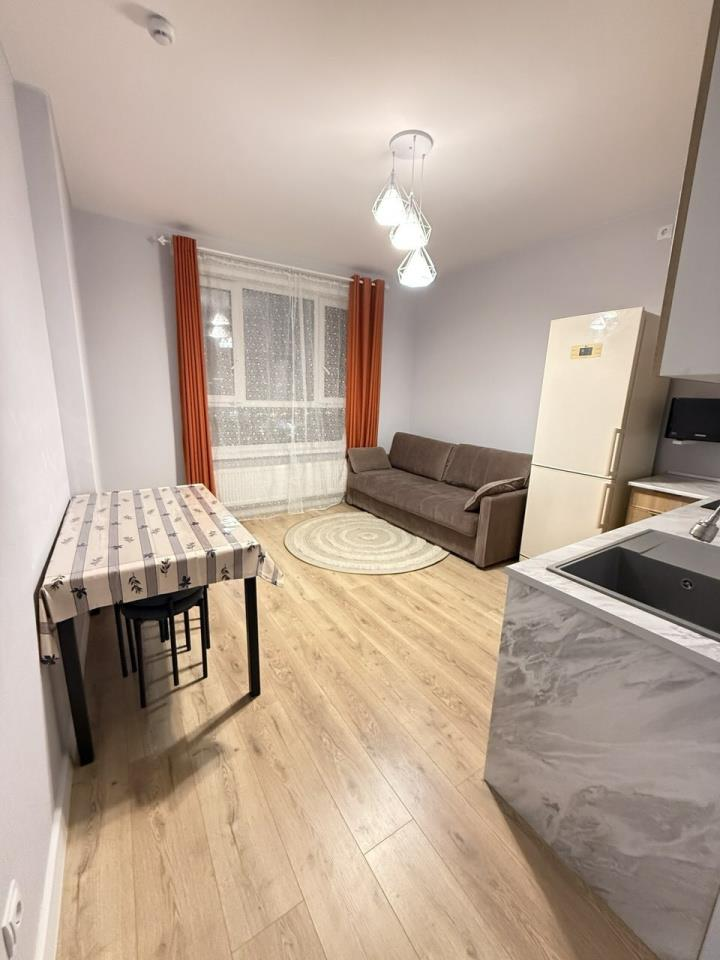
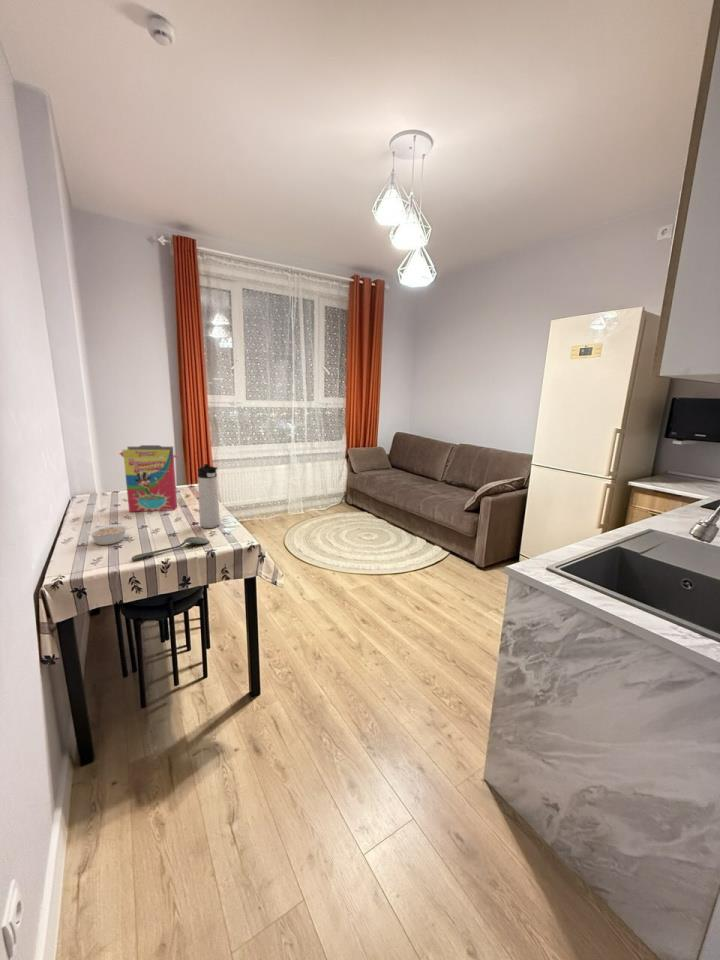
+ spoon [131,536,211,561]
+ thermos bottle [197,463,221,529]
+ legume [87,524,133,546]
+ cereal box [118,444,179,513]
